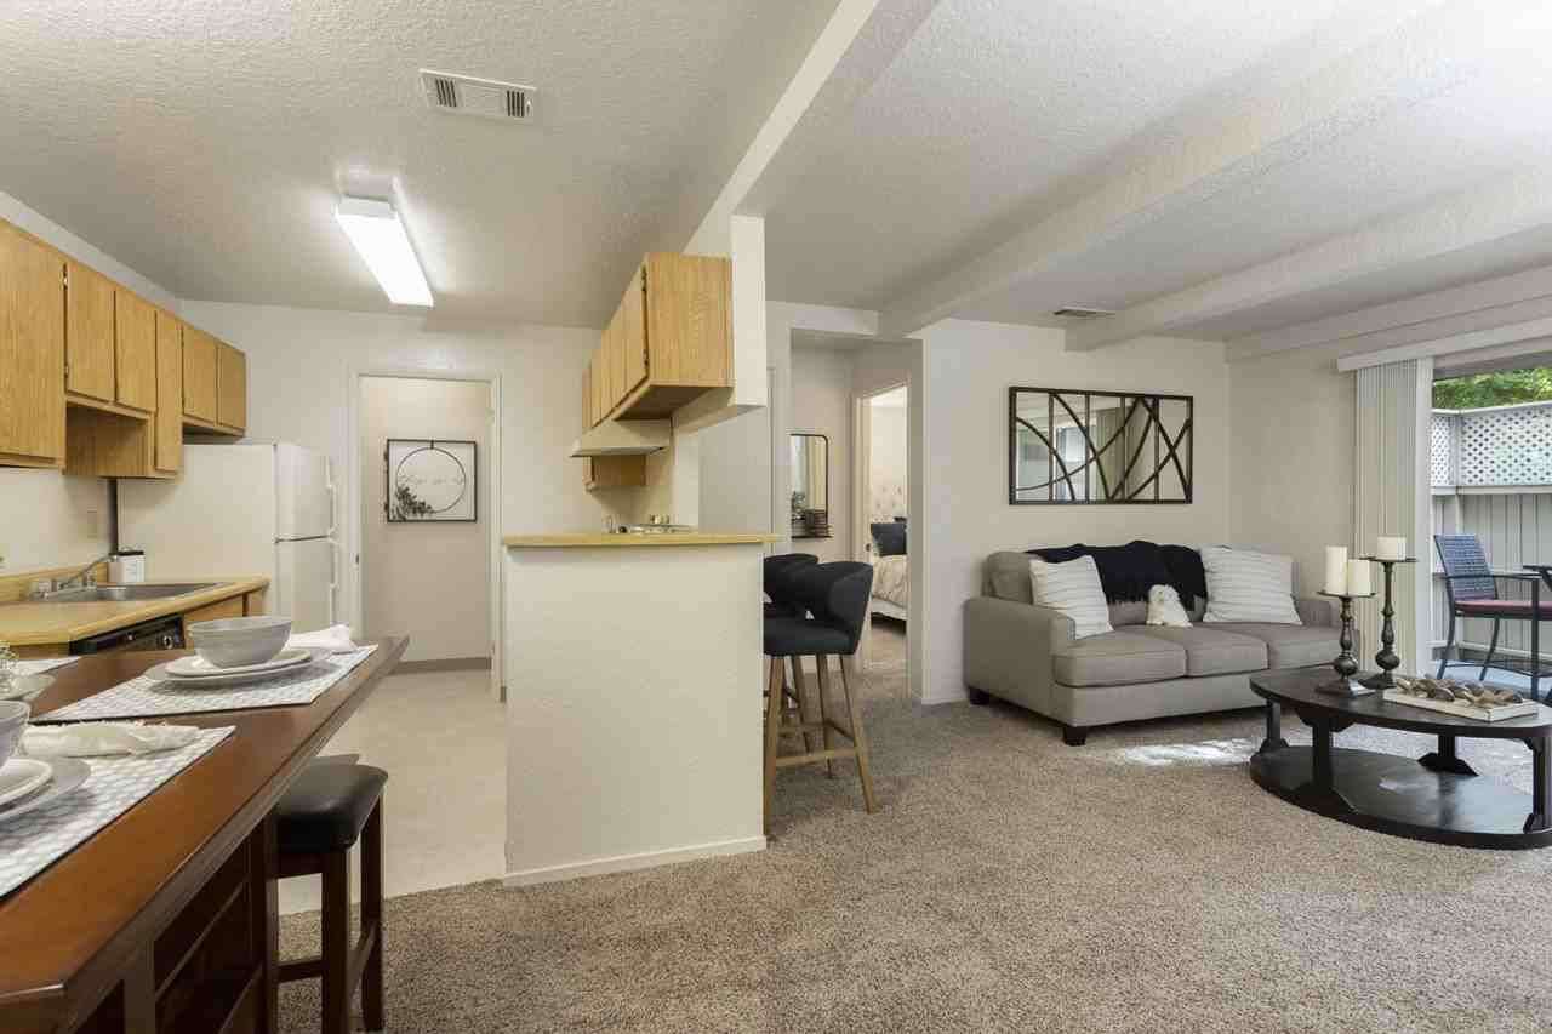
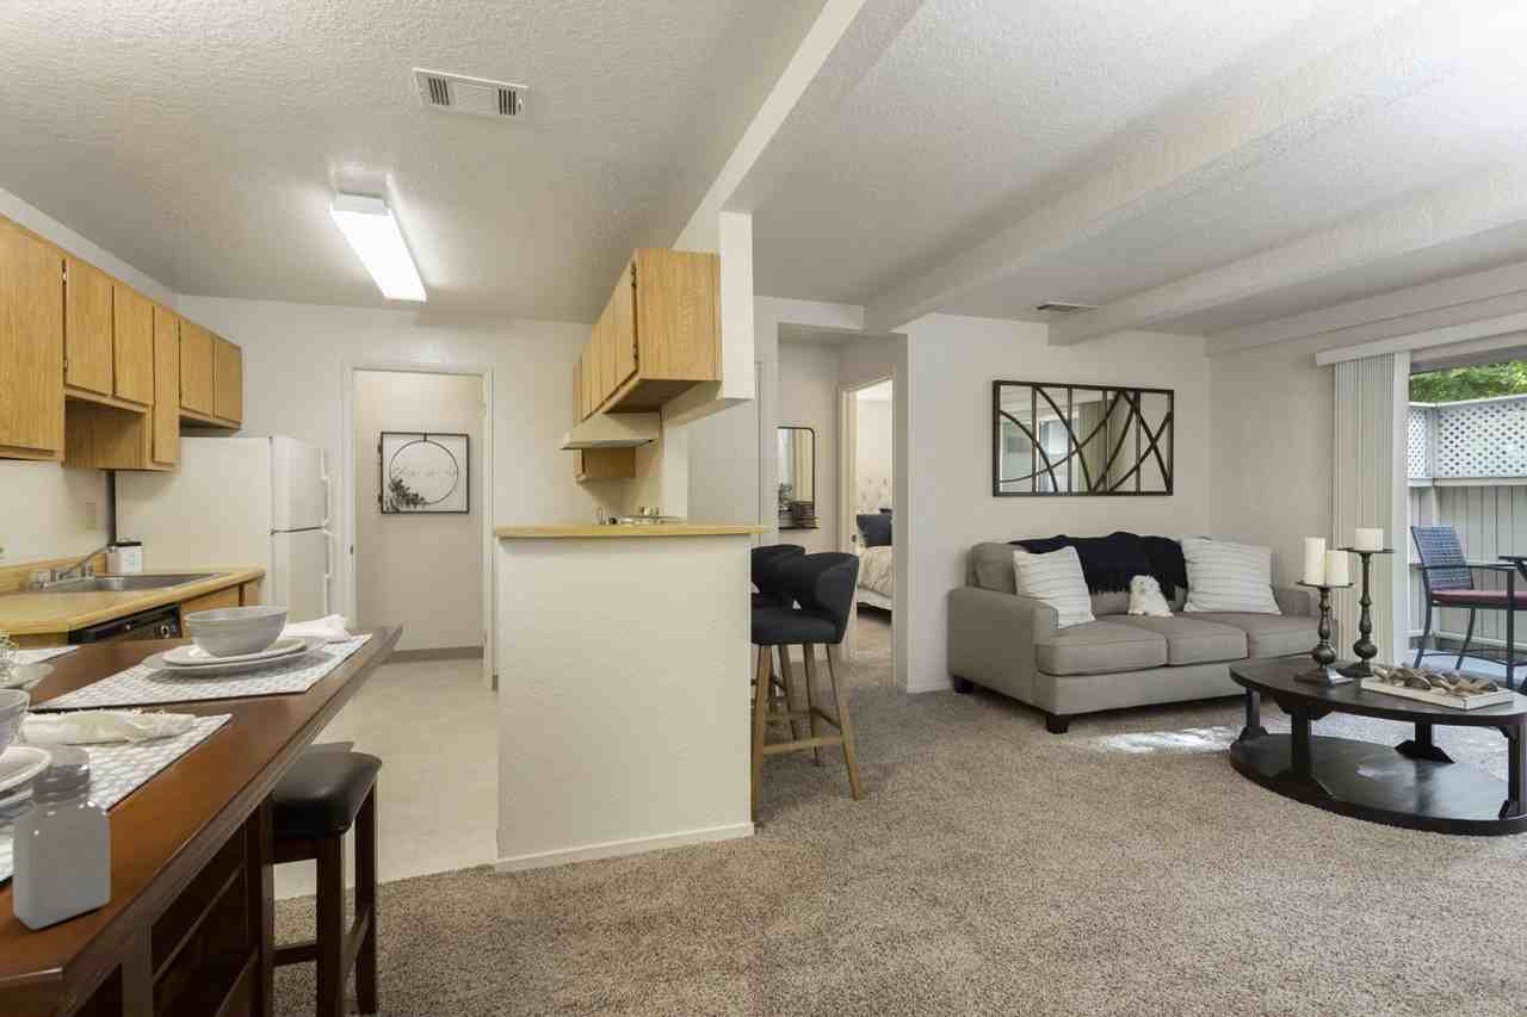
+ saltshaker [11,763,111,930]
